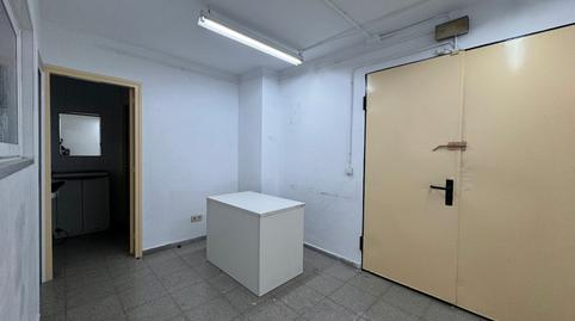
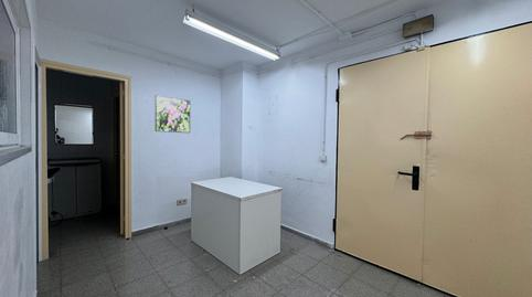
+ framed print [155,94,191,134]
